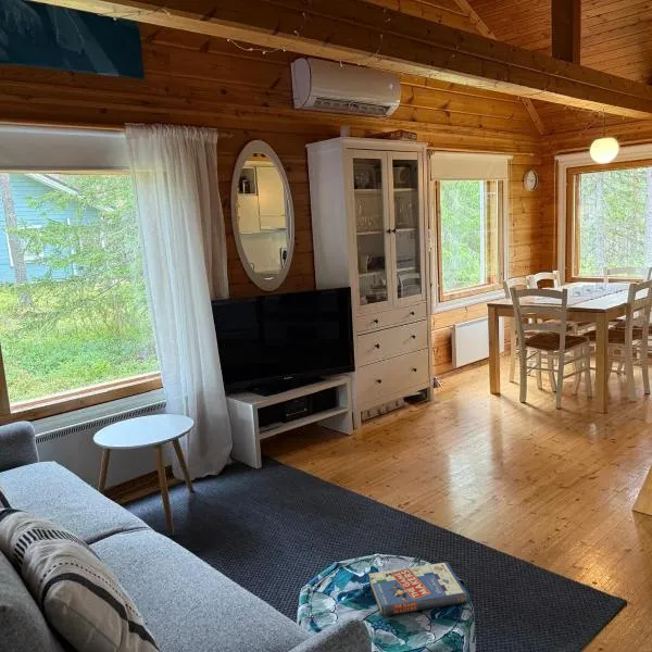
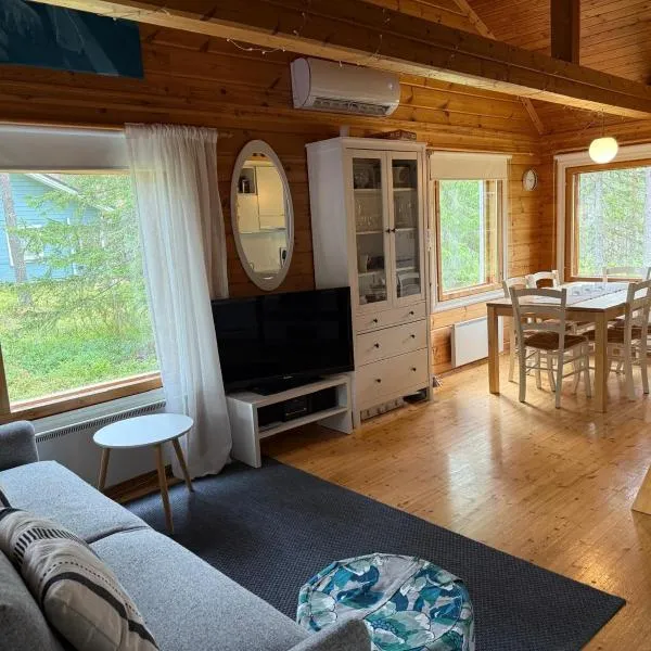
- book [367,561,469,617]
